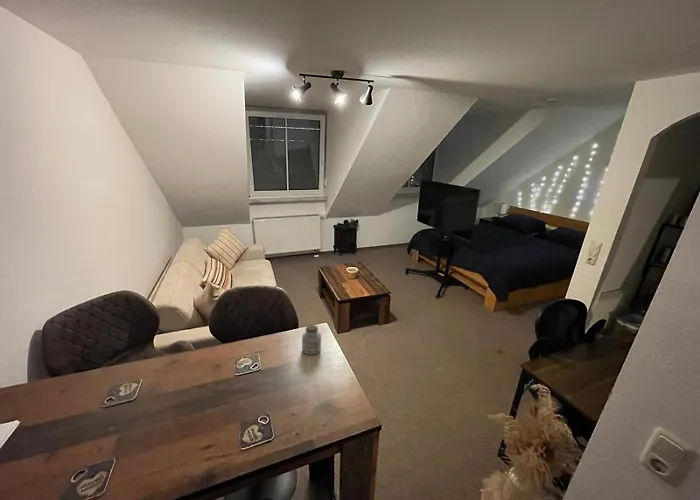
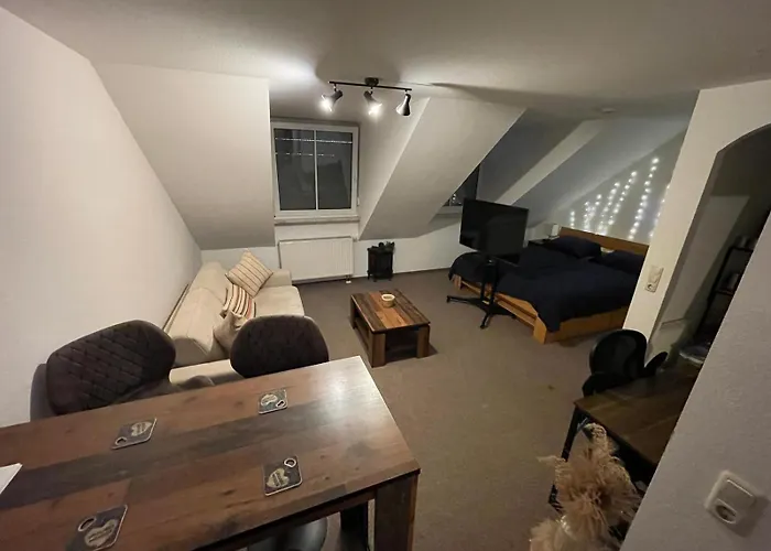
- jar [301,324,322,355]
